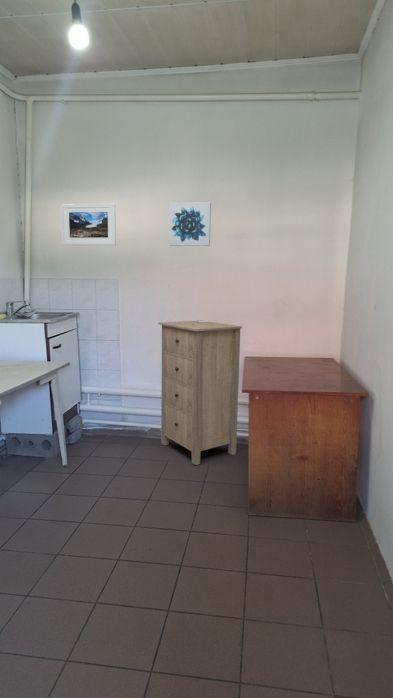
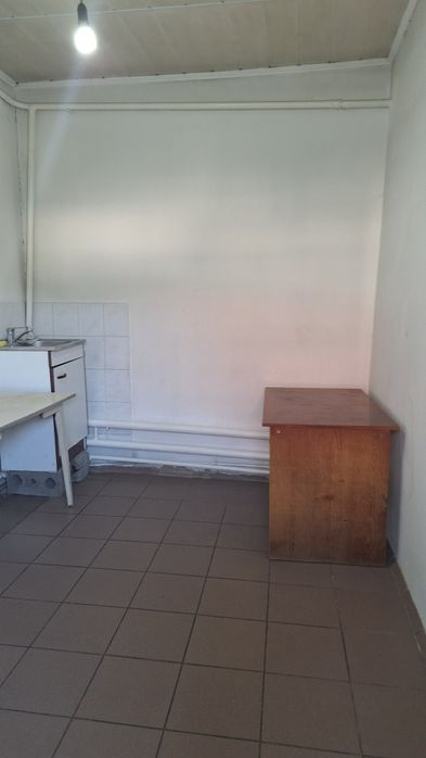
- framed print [61,203,117,246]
- wall art [168,202,212,247]
- storage cabinet [157,320,243,466]
